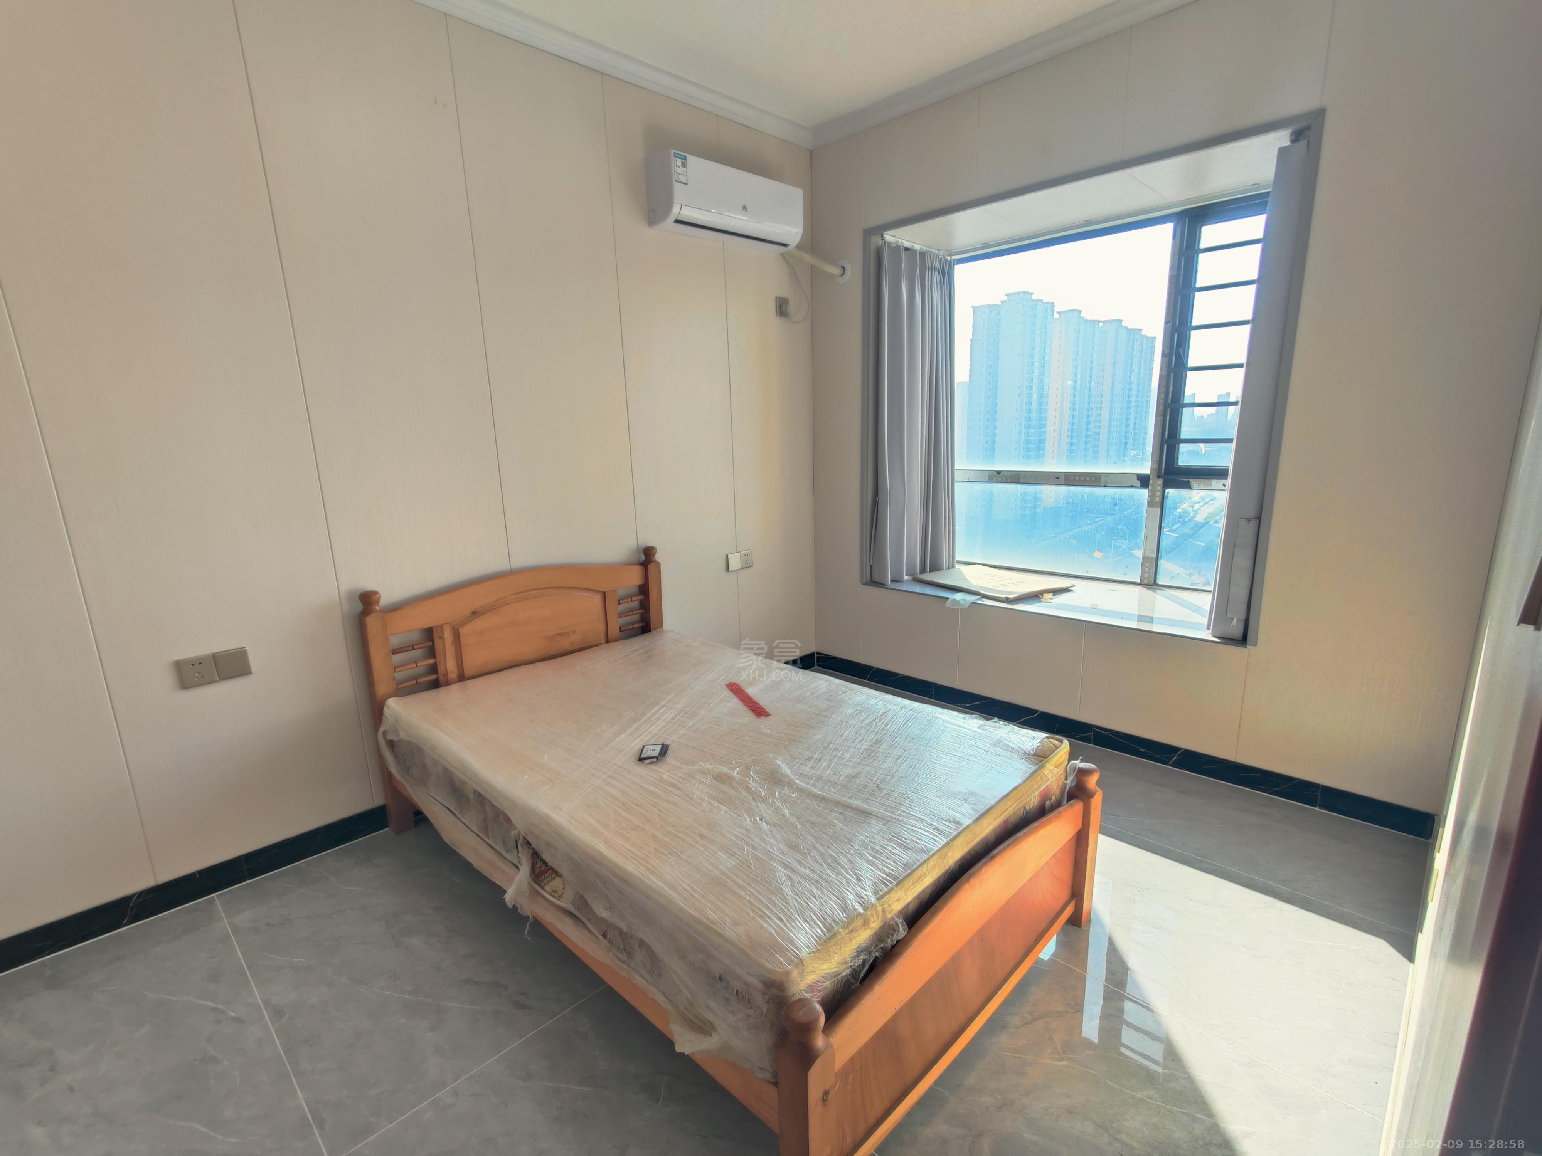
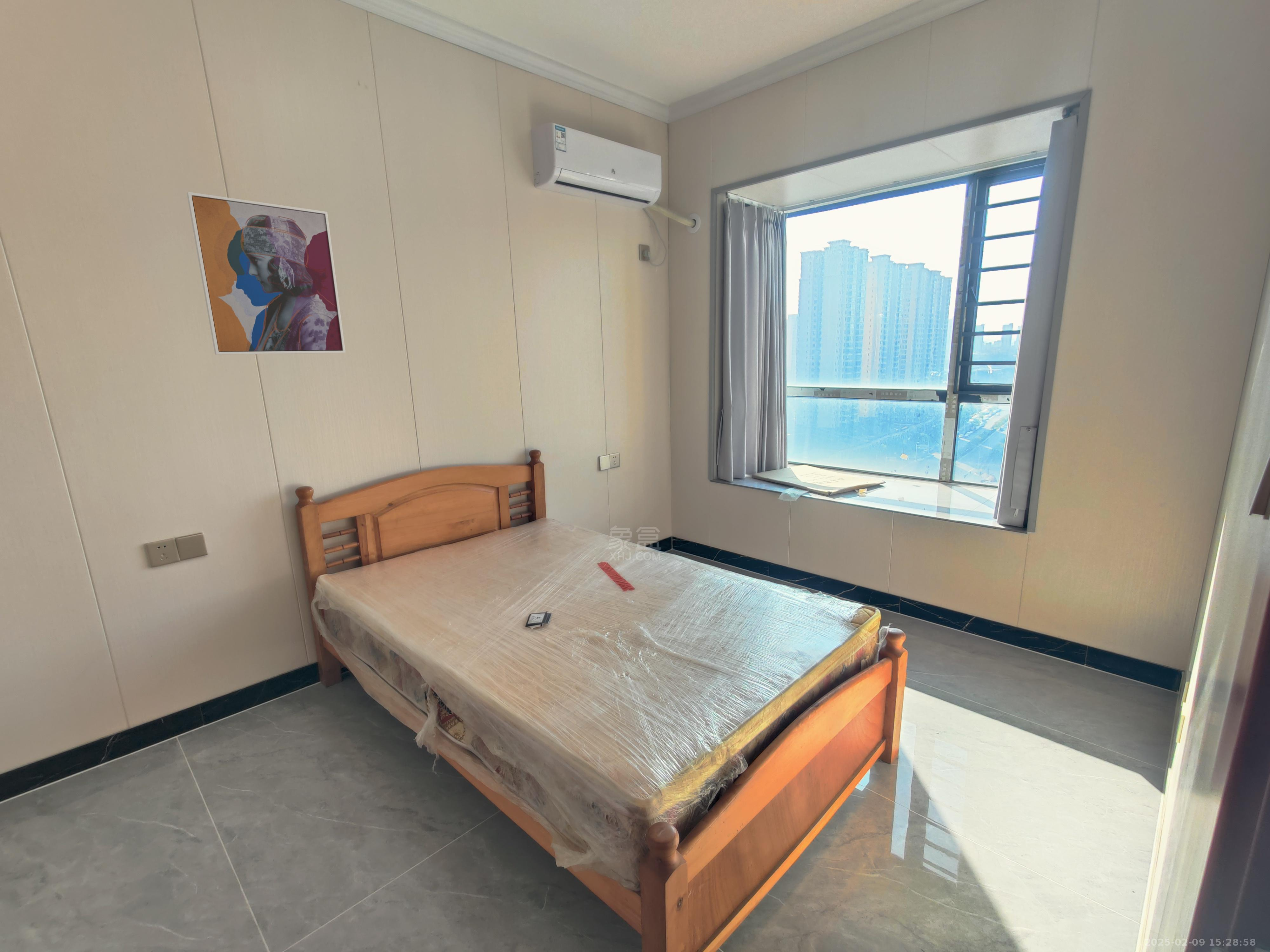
+ wall art [186,192,346,355]
